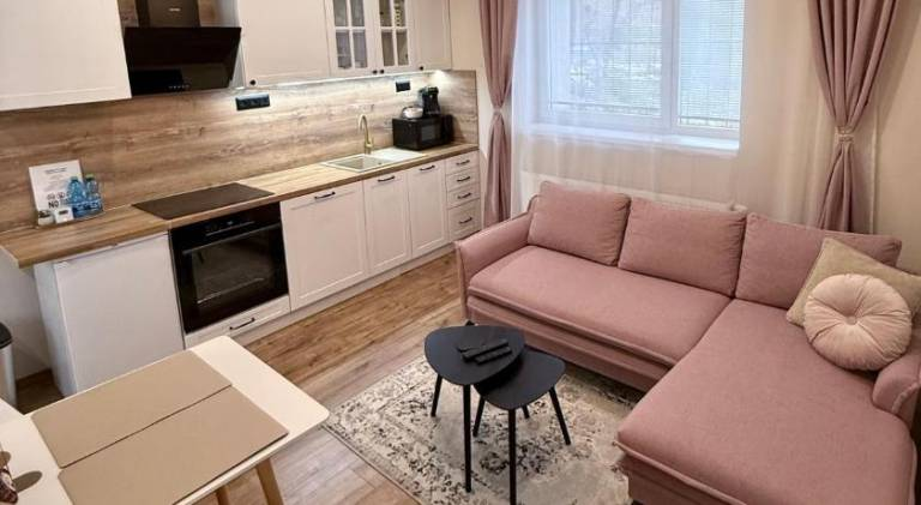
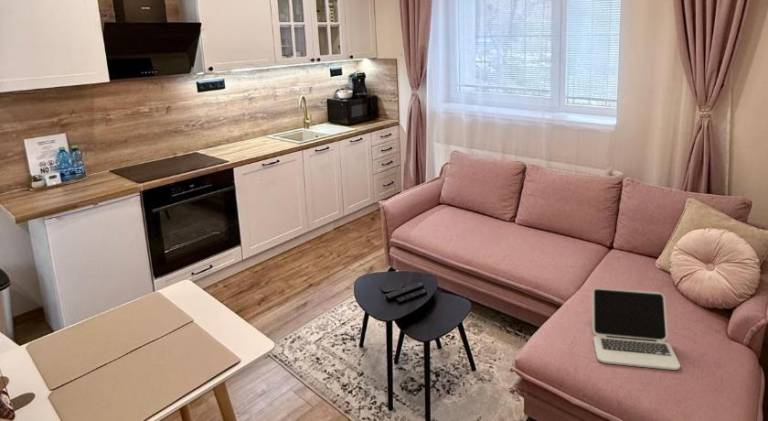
+ laptop [591,287,681,371]
